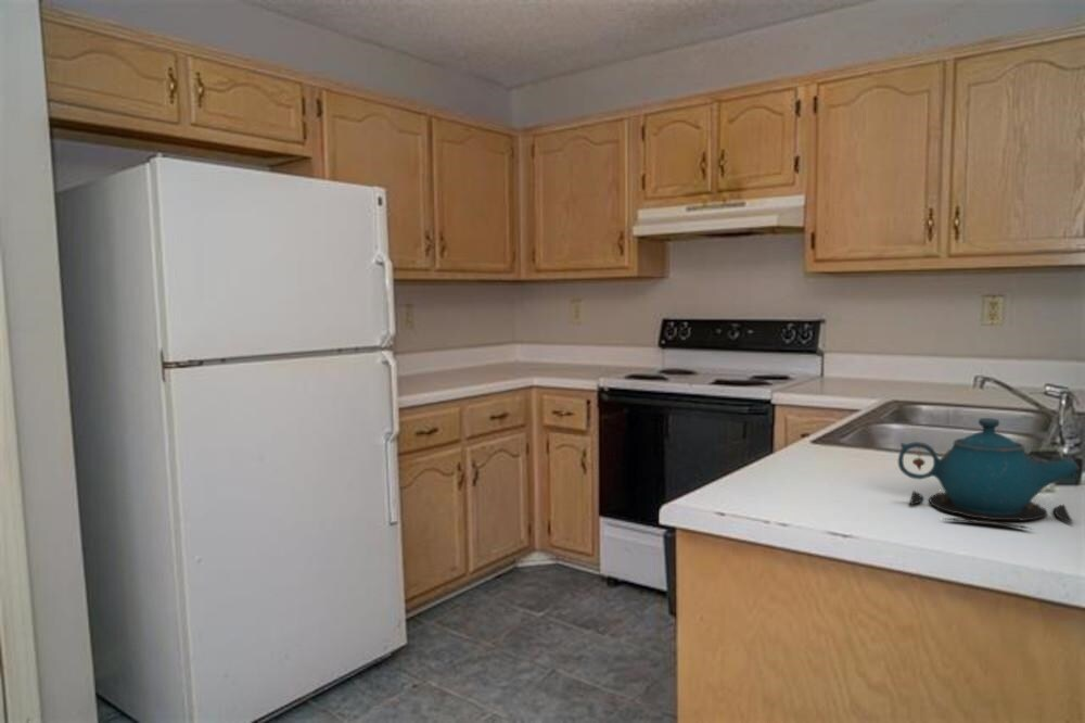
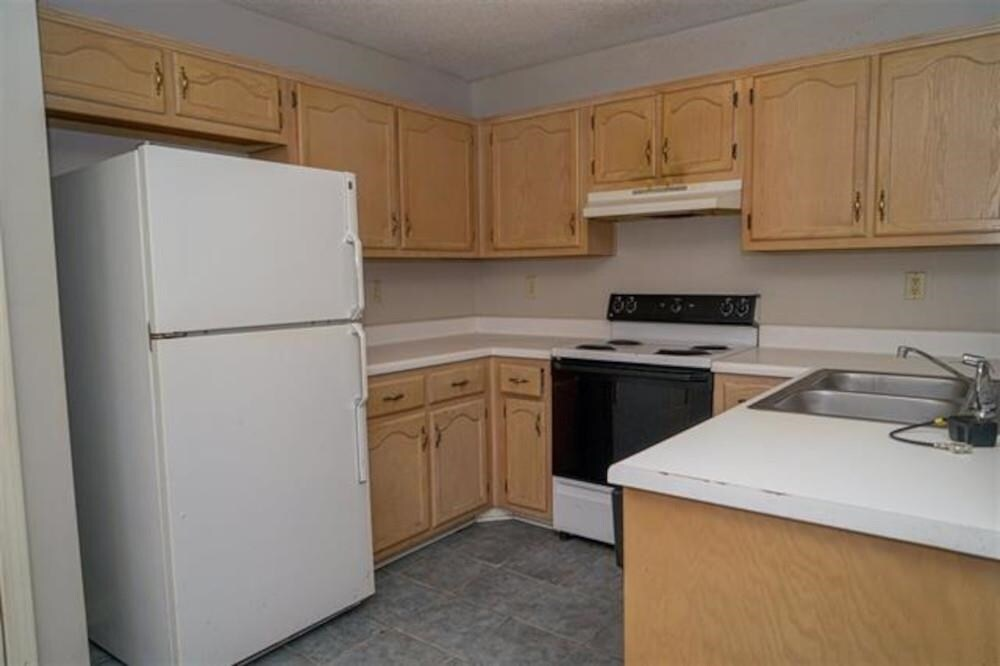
- teapot [897,417,1081,531]
